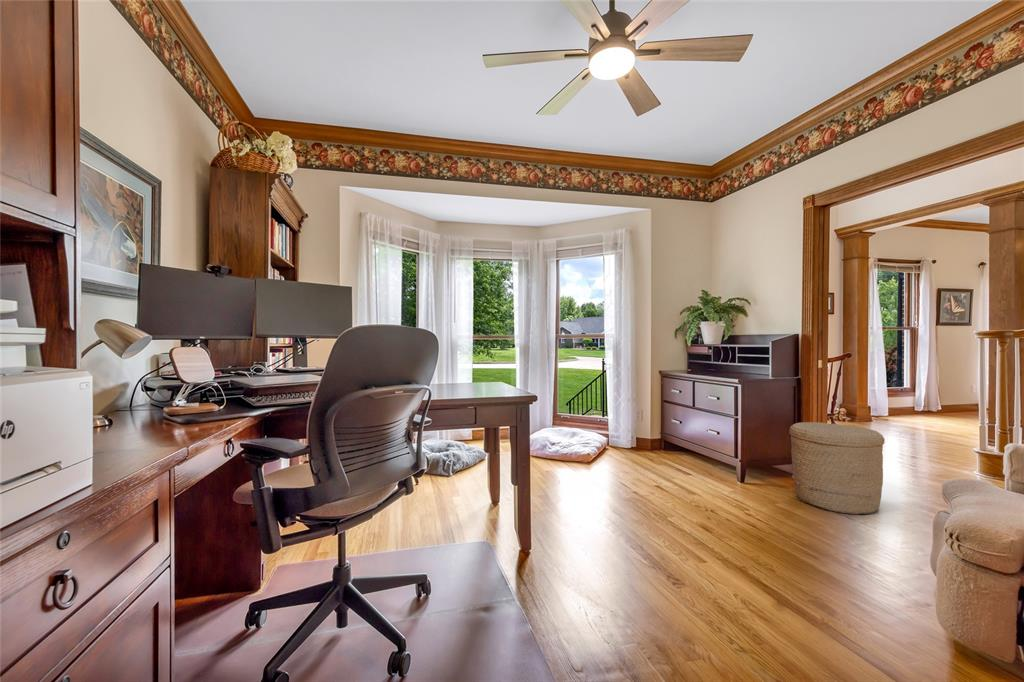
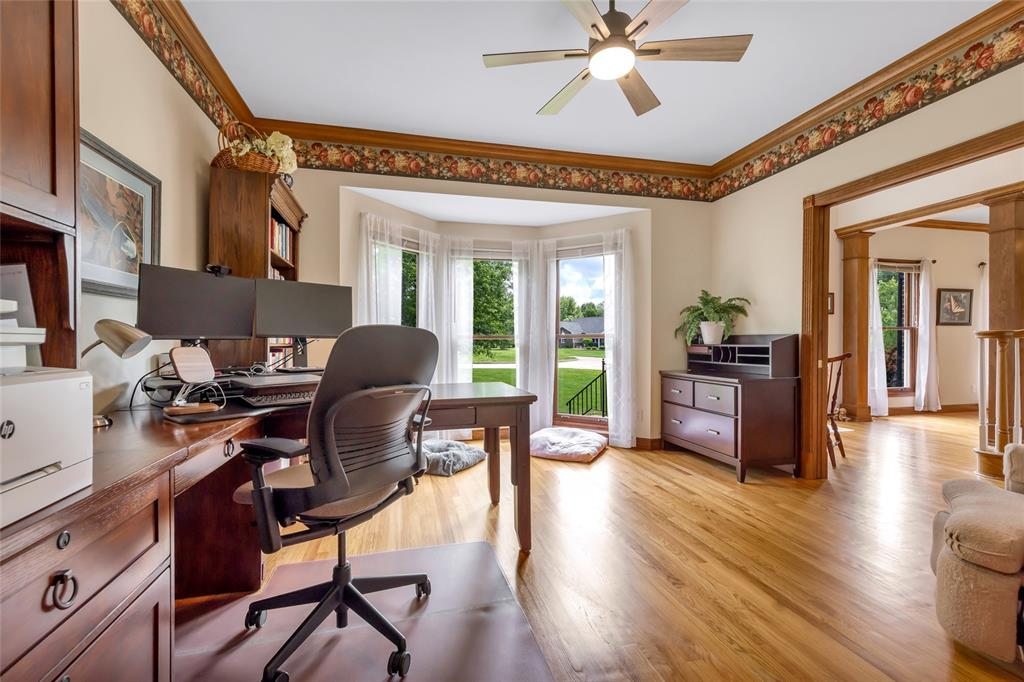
- basket [788,421,886,515]
